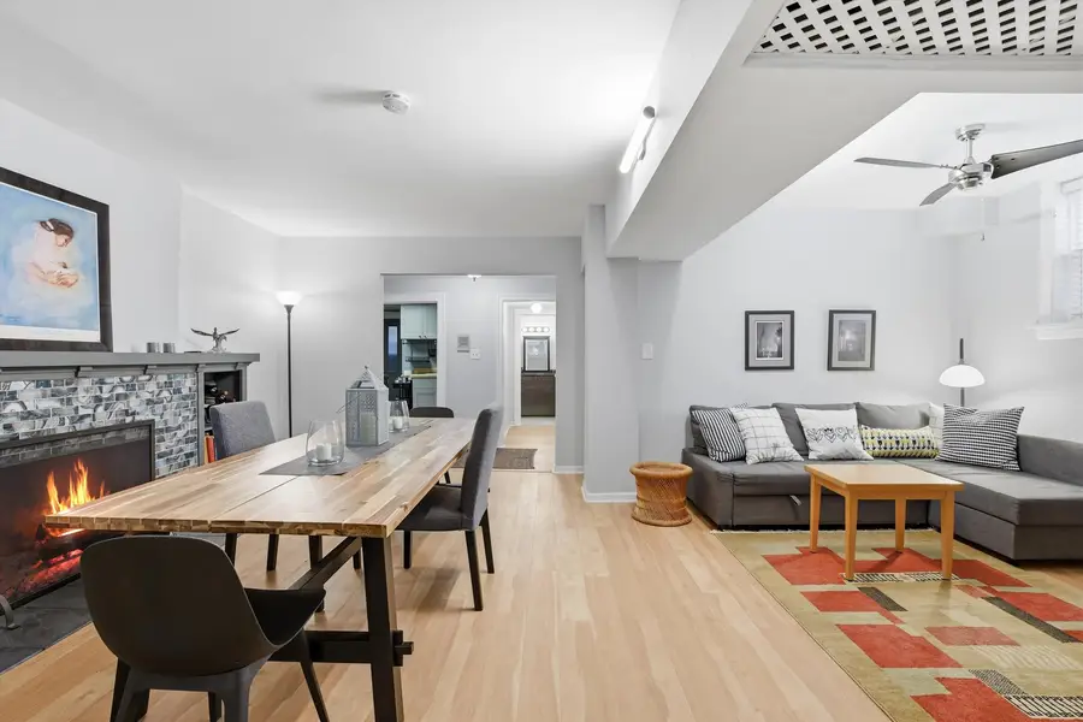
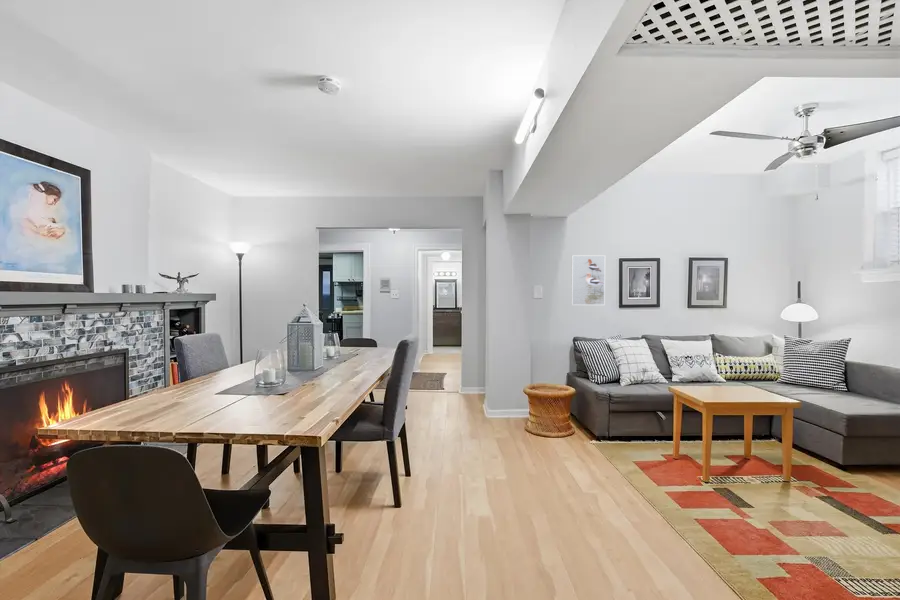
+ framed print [570,254,606,306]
